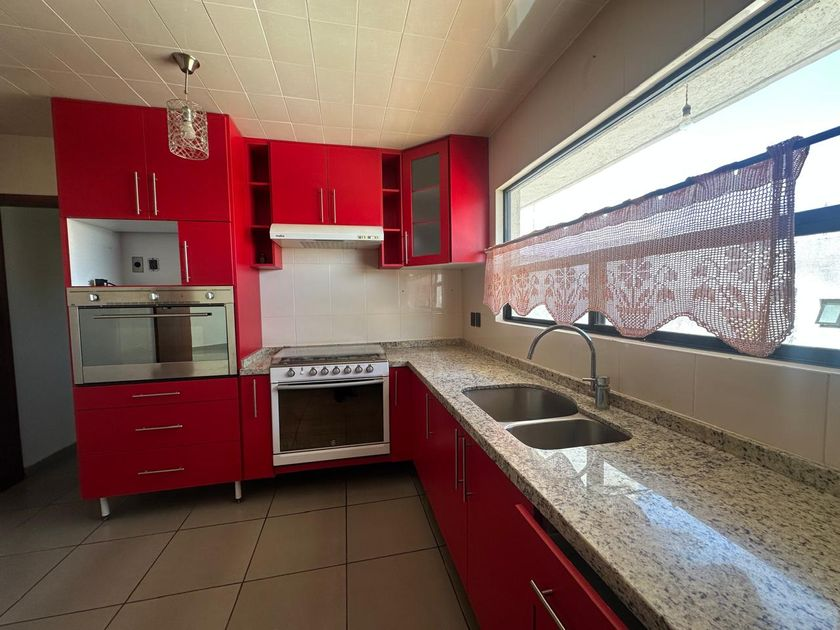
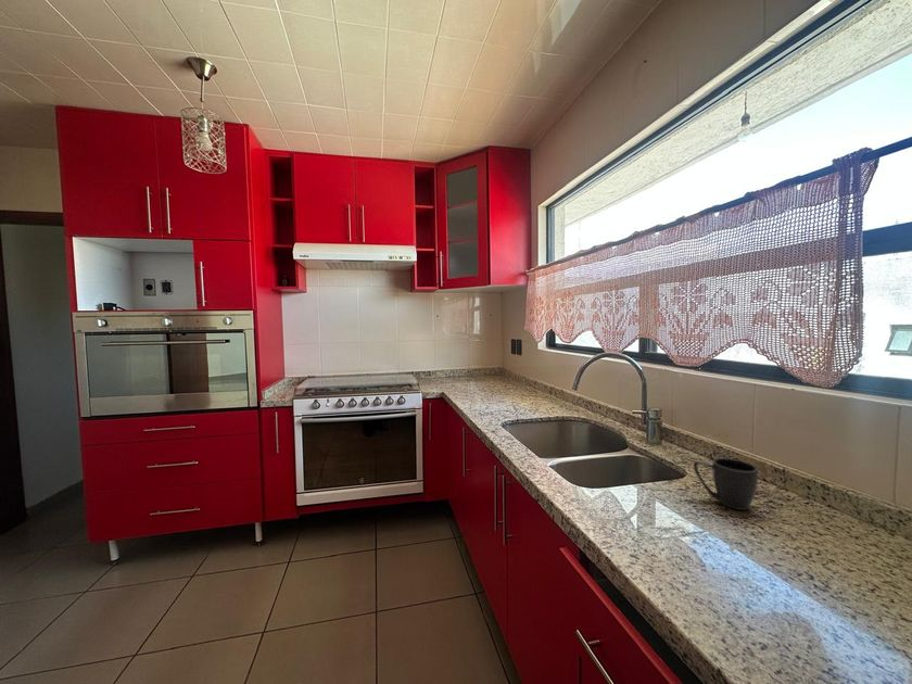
+ mug [693,457,759,511]
